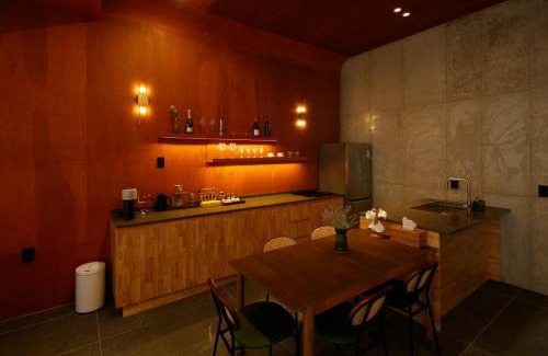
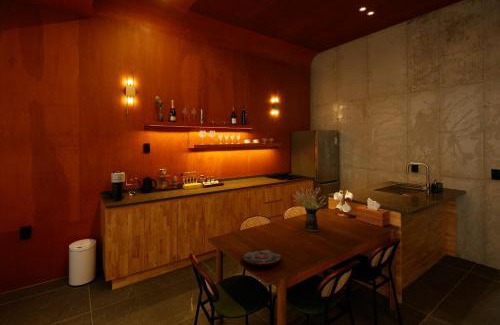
+ plate [241,248,282,267]
